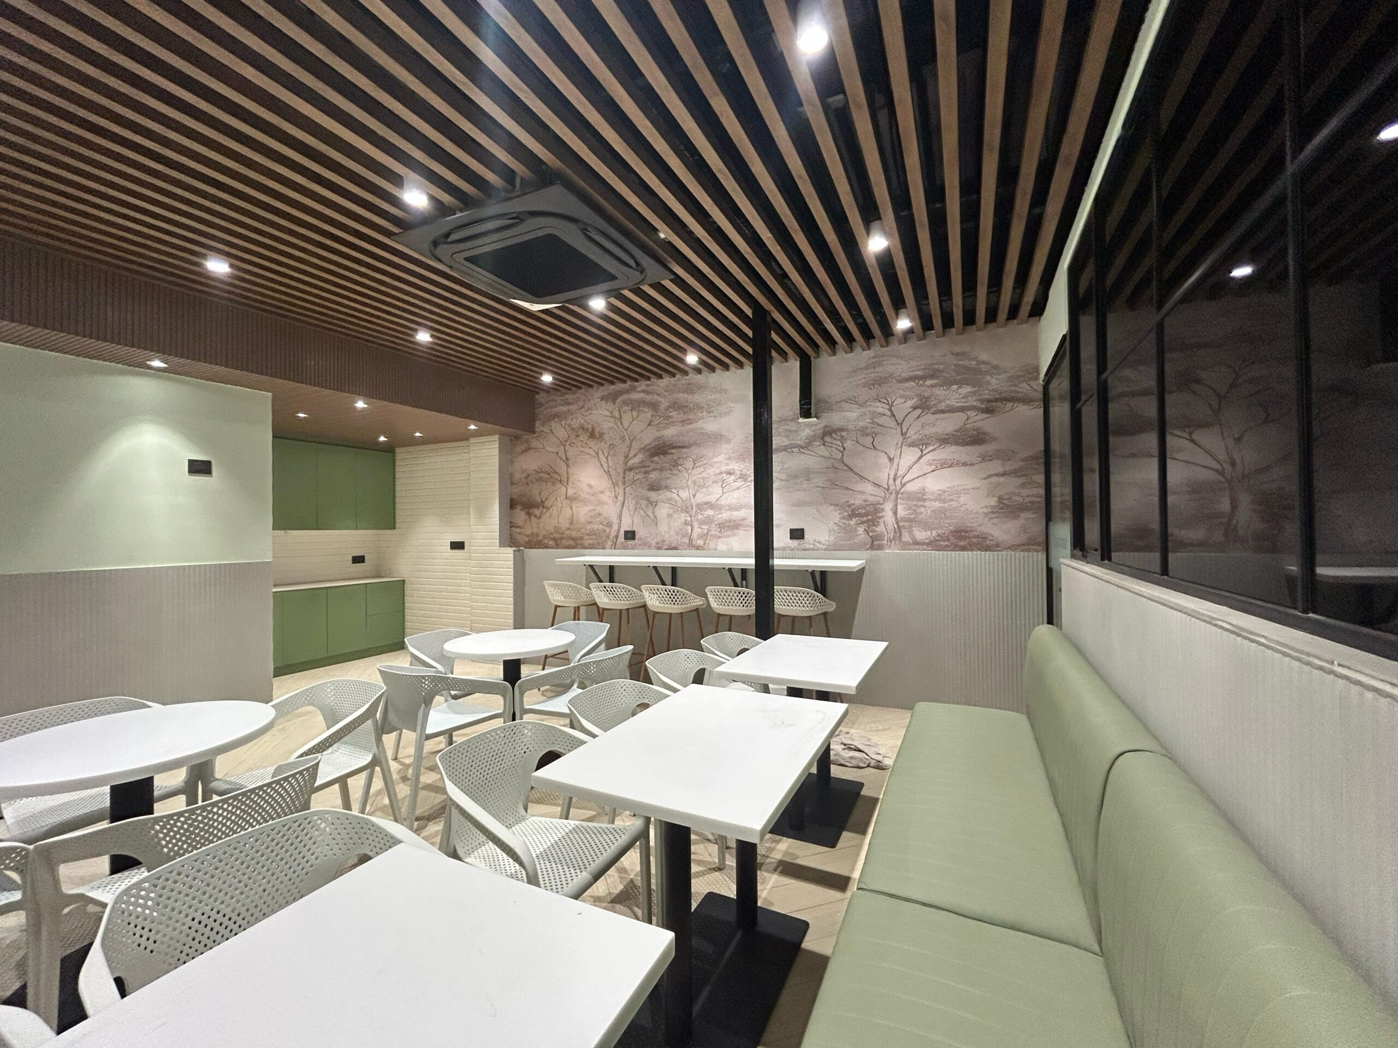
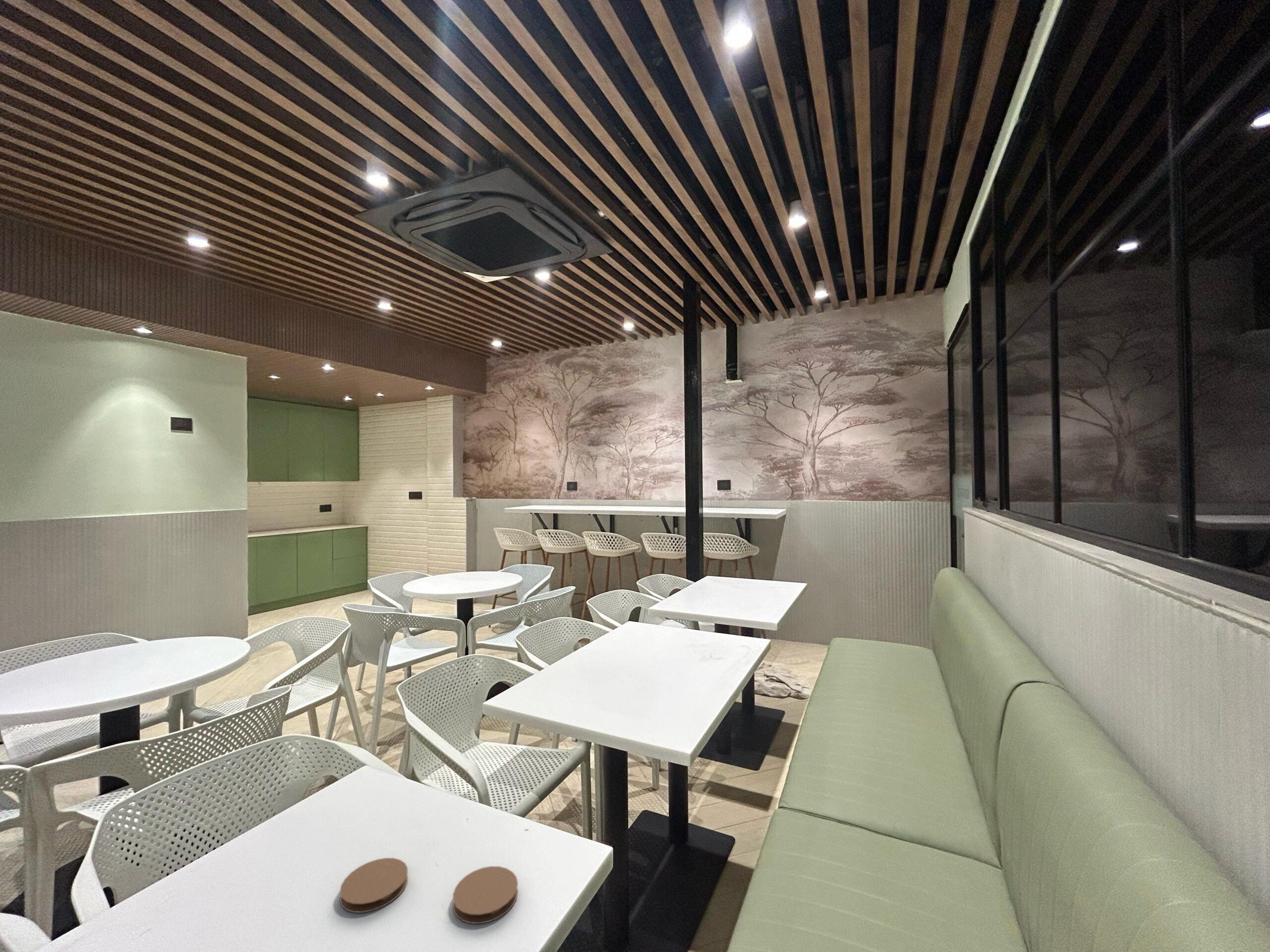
+ coaster [339,857,408,913]
+ coaster [452,866,518,924]
